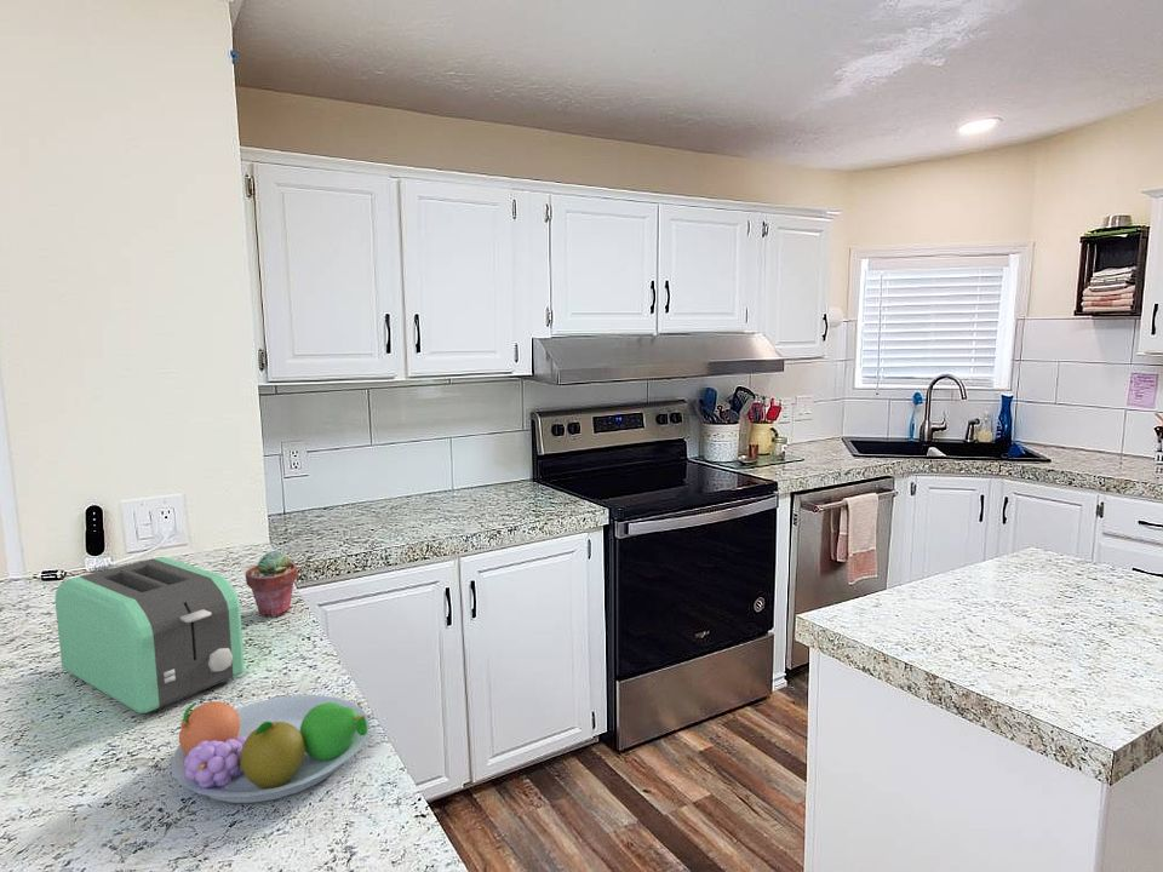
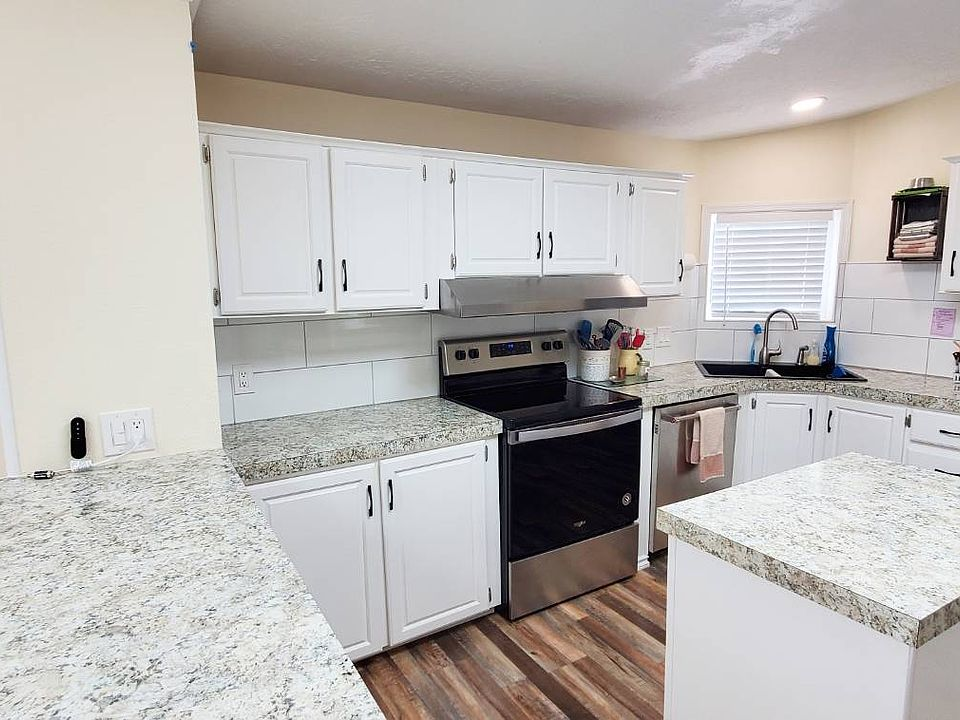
- fruit bowl [170,694,369,804]
- toaster [53,556,246,715]
- potted succulent [245,550,298,618]
